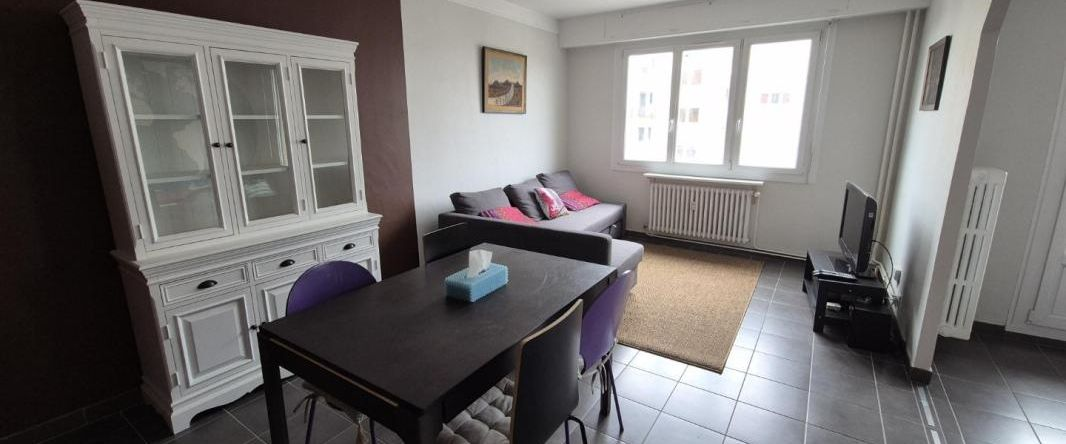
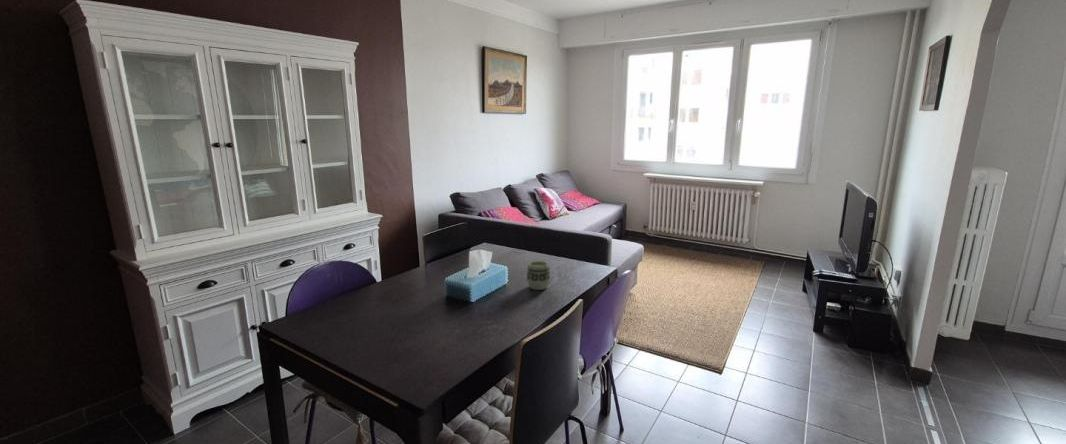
+ cup [526,260,551,291]
